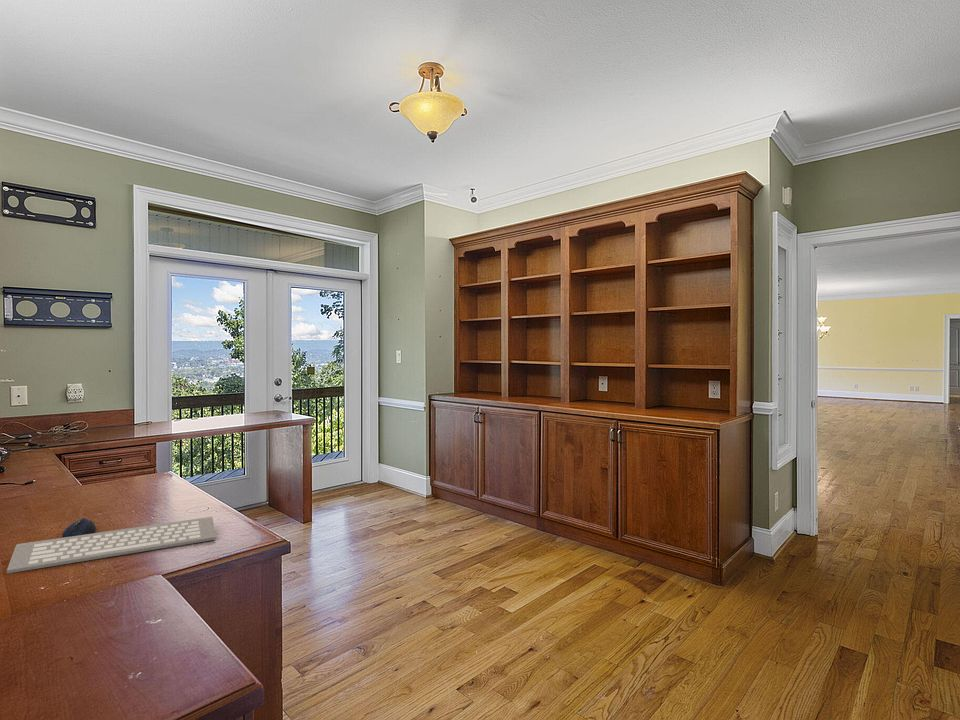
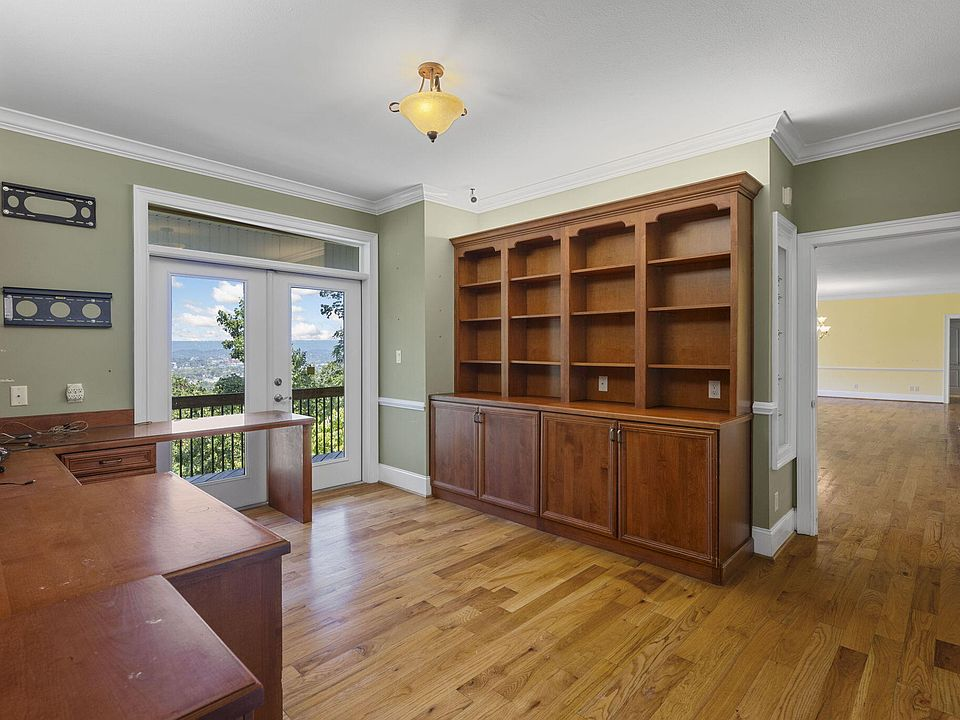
- computer mouse [61,517,97,538]
- computer keyboard [6,516,217,574]
